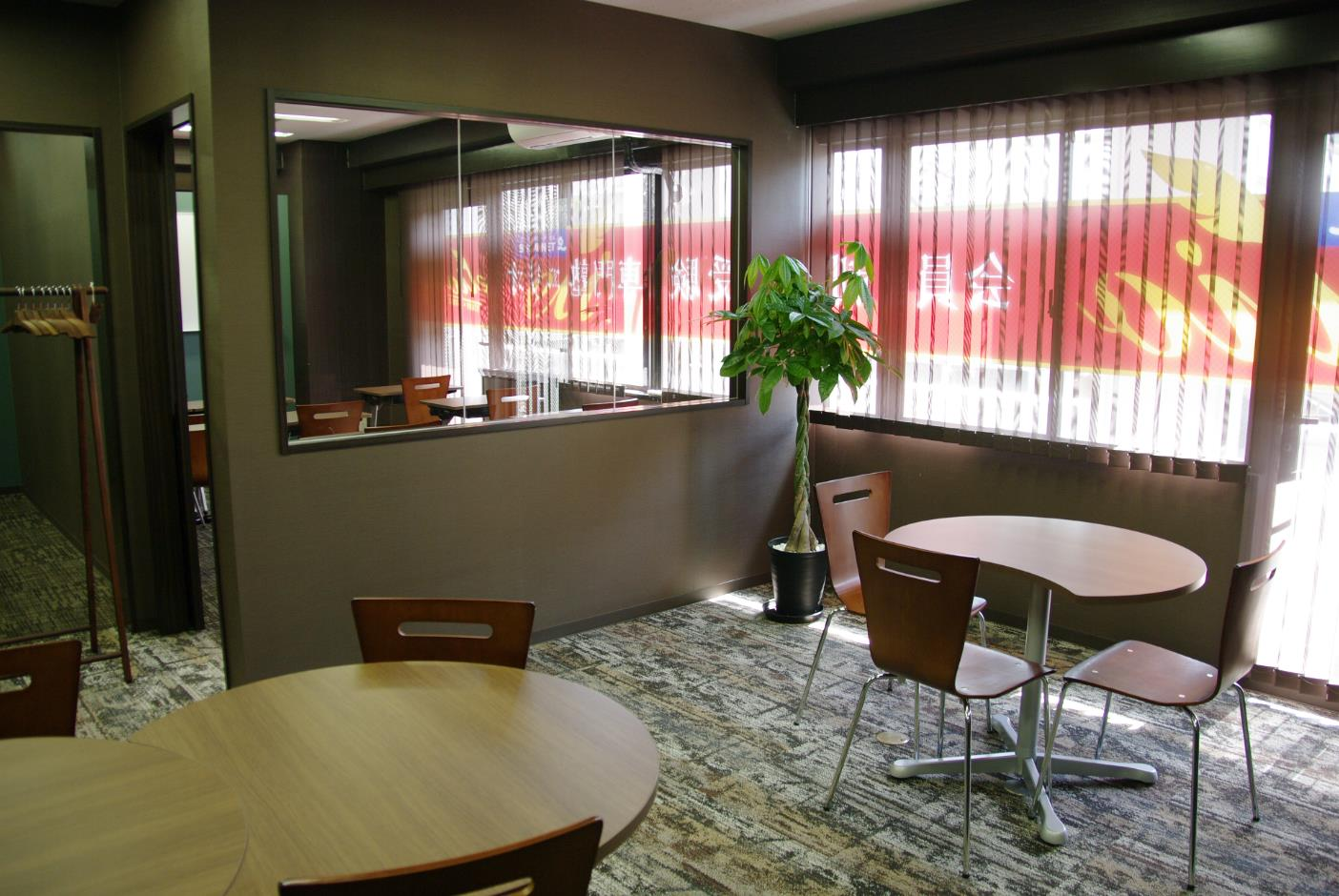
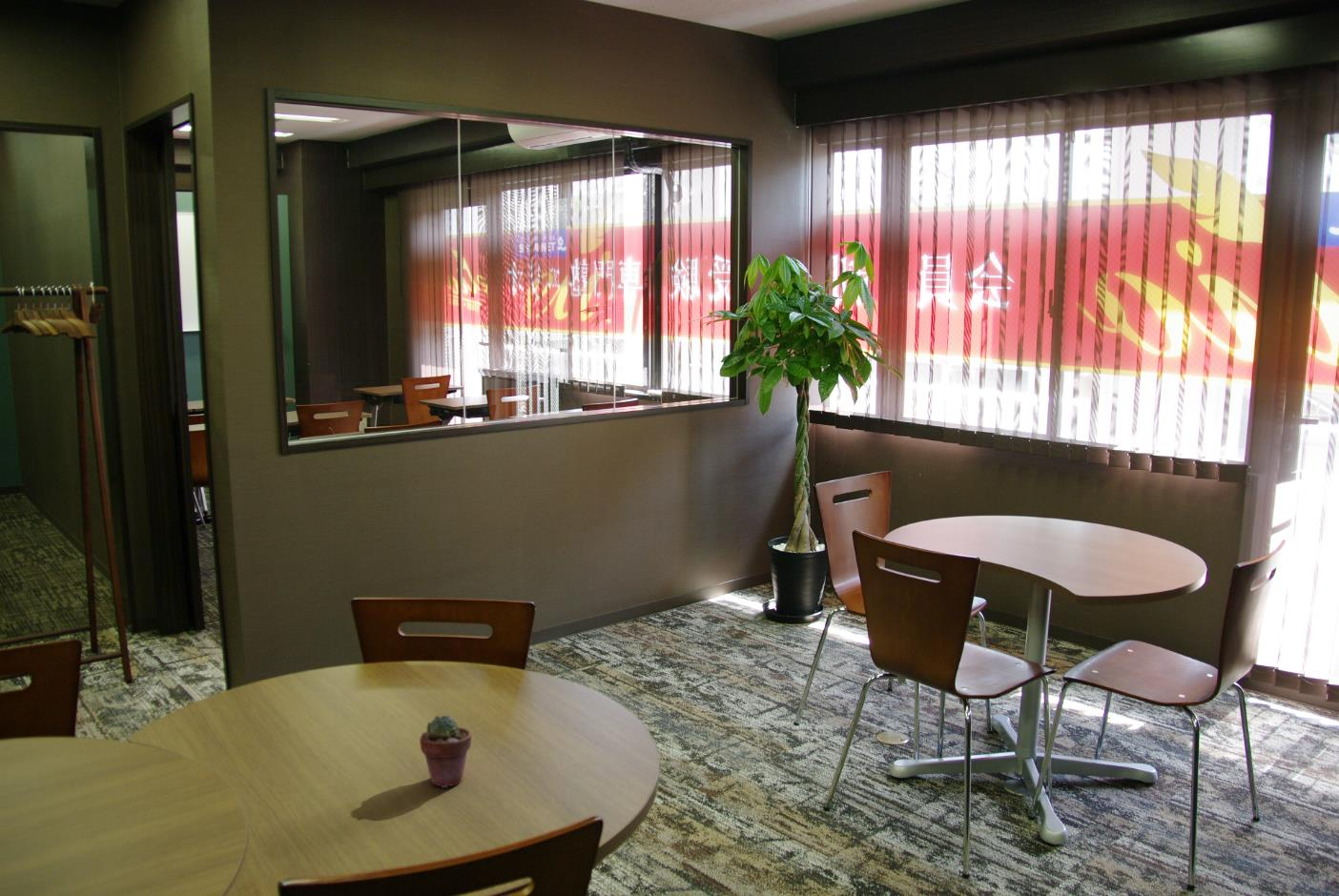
+ potted succulent [419,714,472,789]
